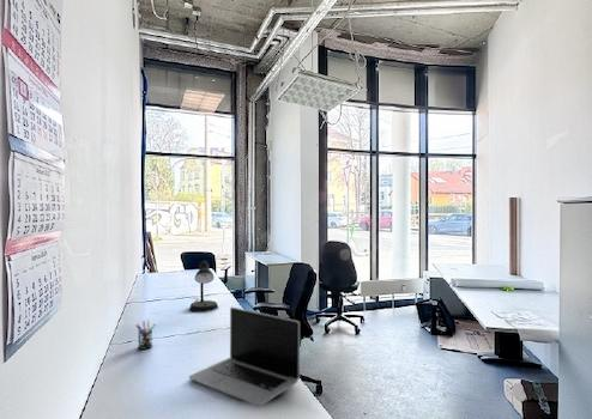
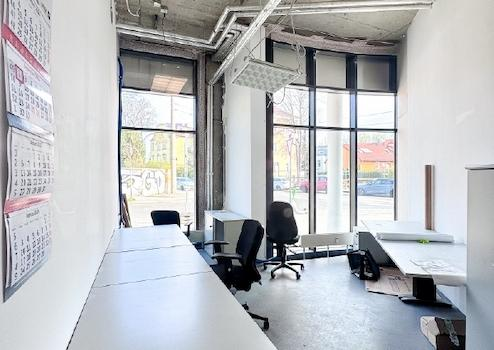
- laptop [188,306,301,407]
- pen holder [135,318,157,351]
- desk lamp [188,260,219,312]
